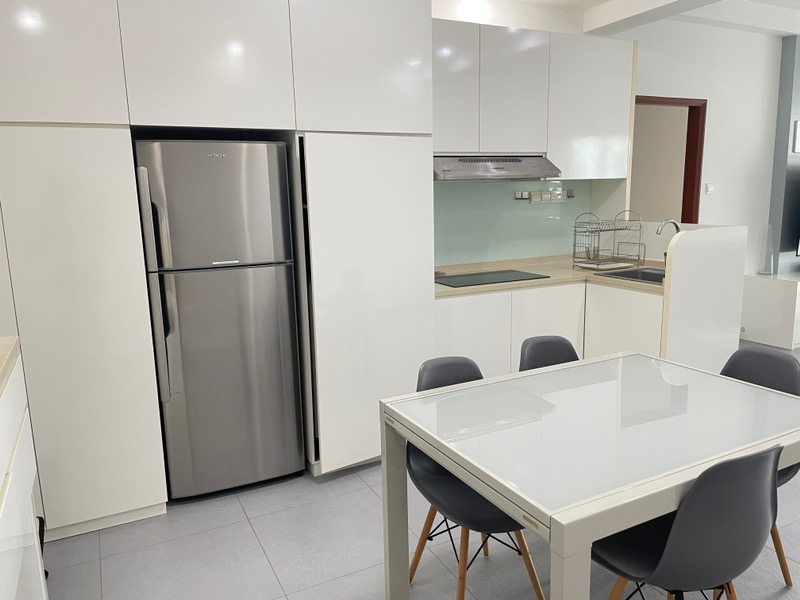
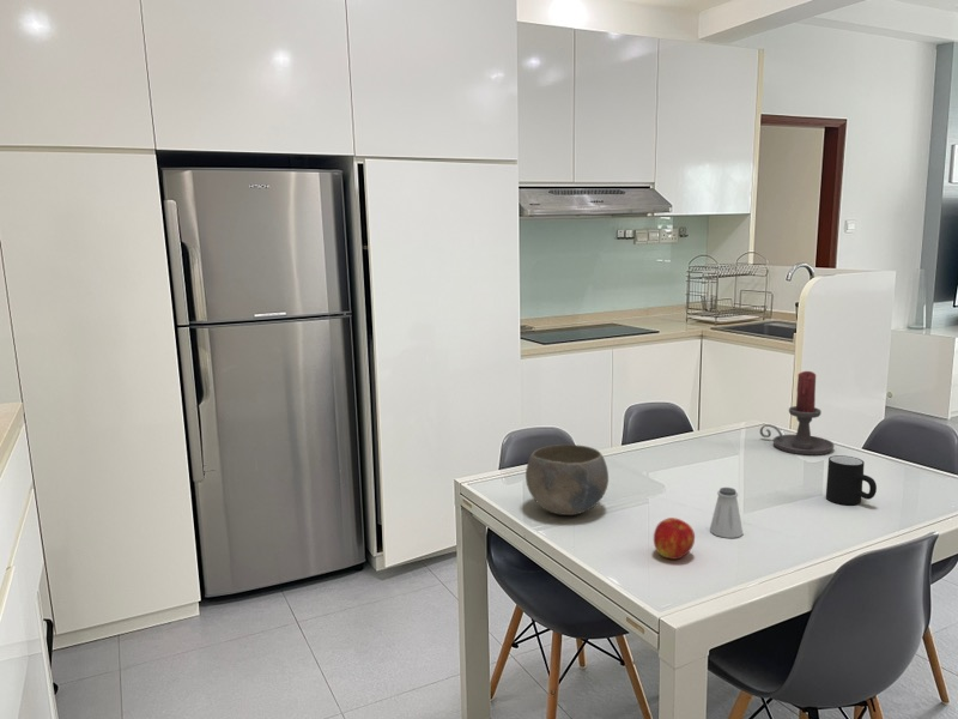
+ mug [825,454,878,506]
+ saltshaker [709,487,744,539]
+ candle holder [759,370,836,457]
+ bowl [525,443,610,516]
+ apple [653,516,696,561]
